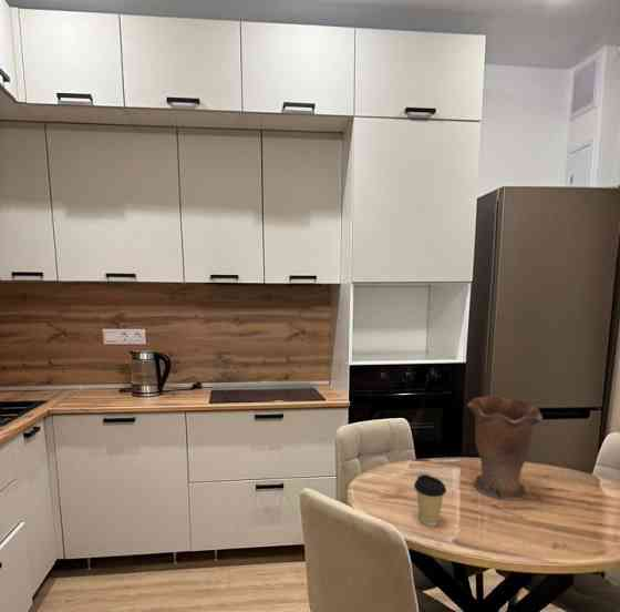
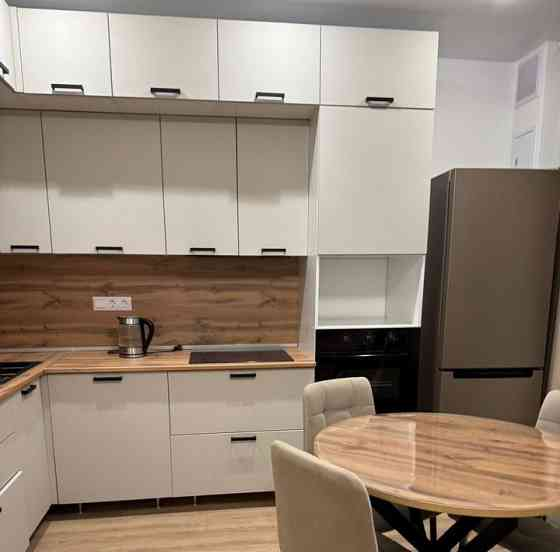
- vase [466,395,544,502]
- coffee cup [413,473,447,527]
